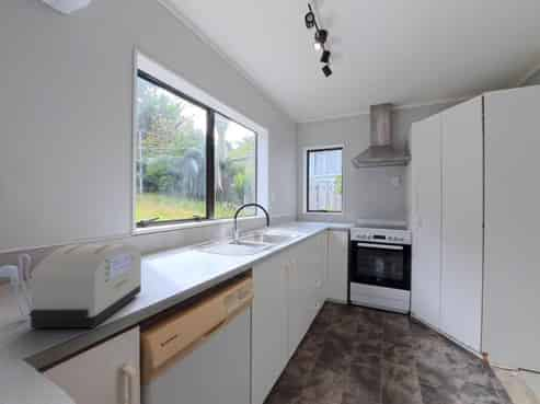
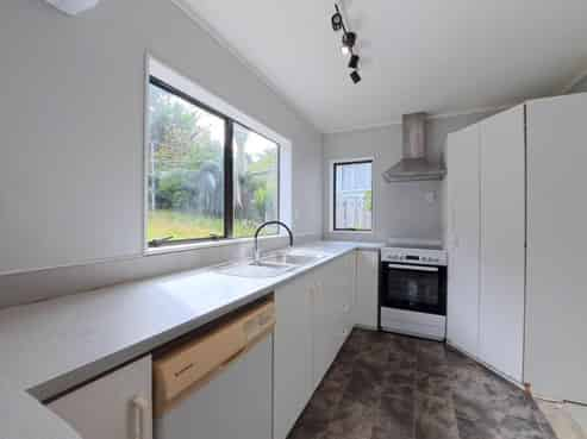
- toaster [0,243,142,330]
